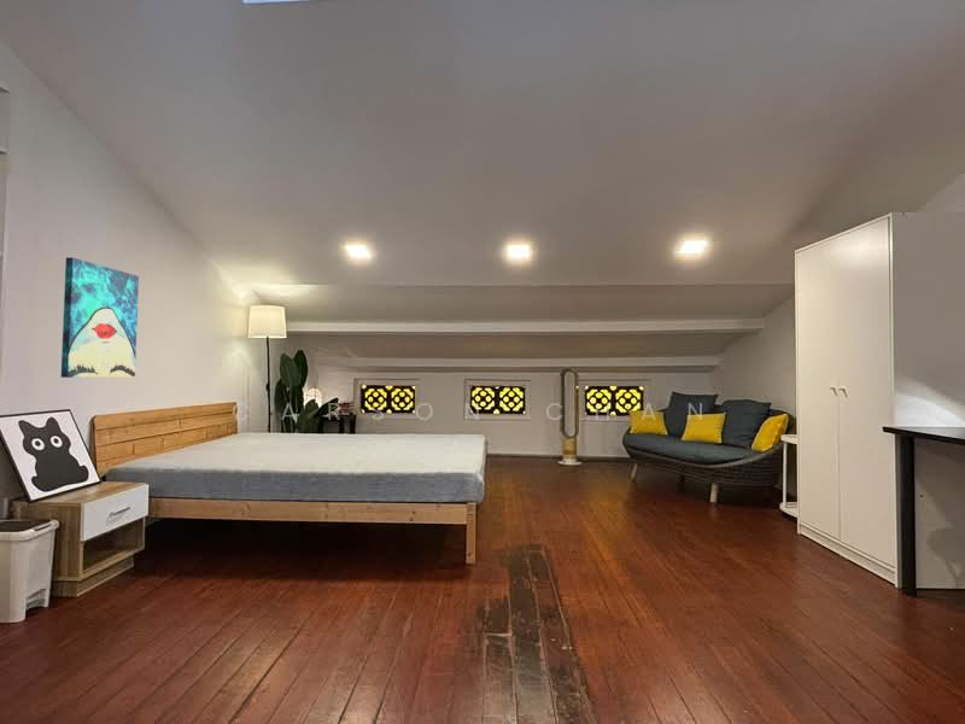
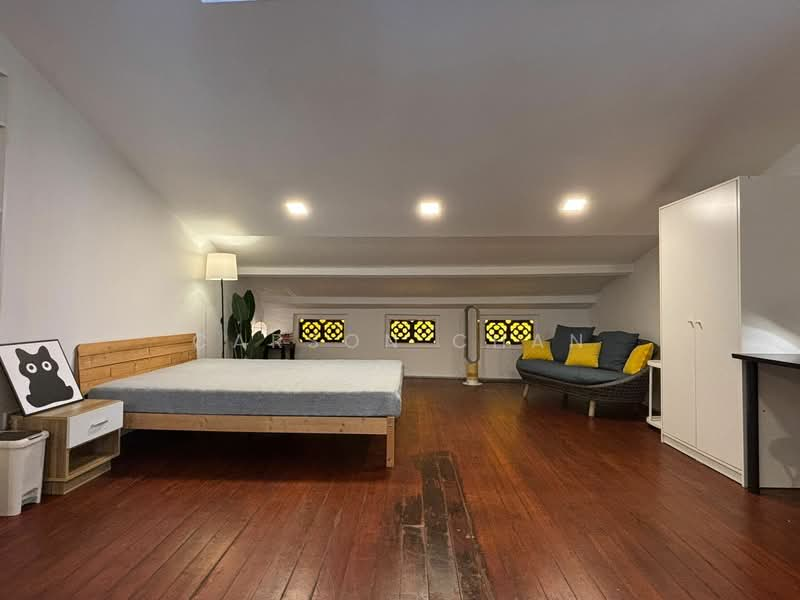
- wall art [60,256,140,379]
